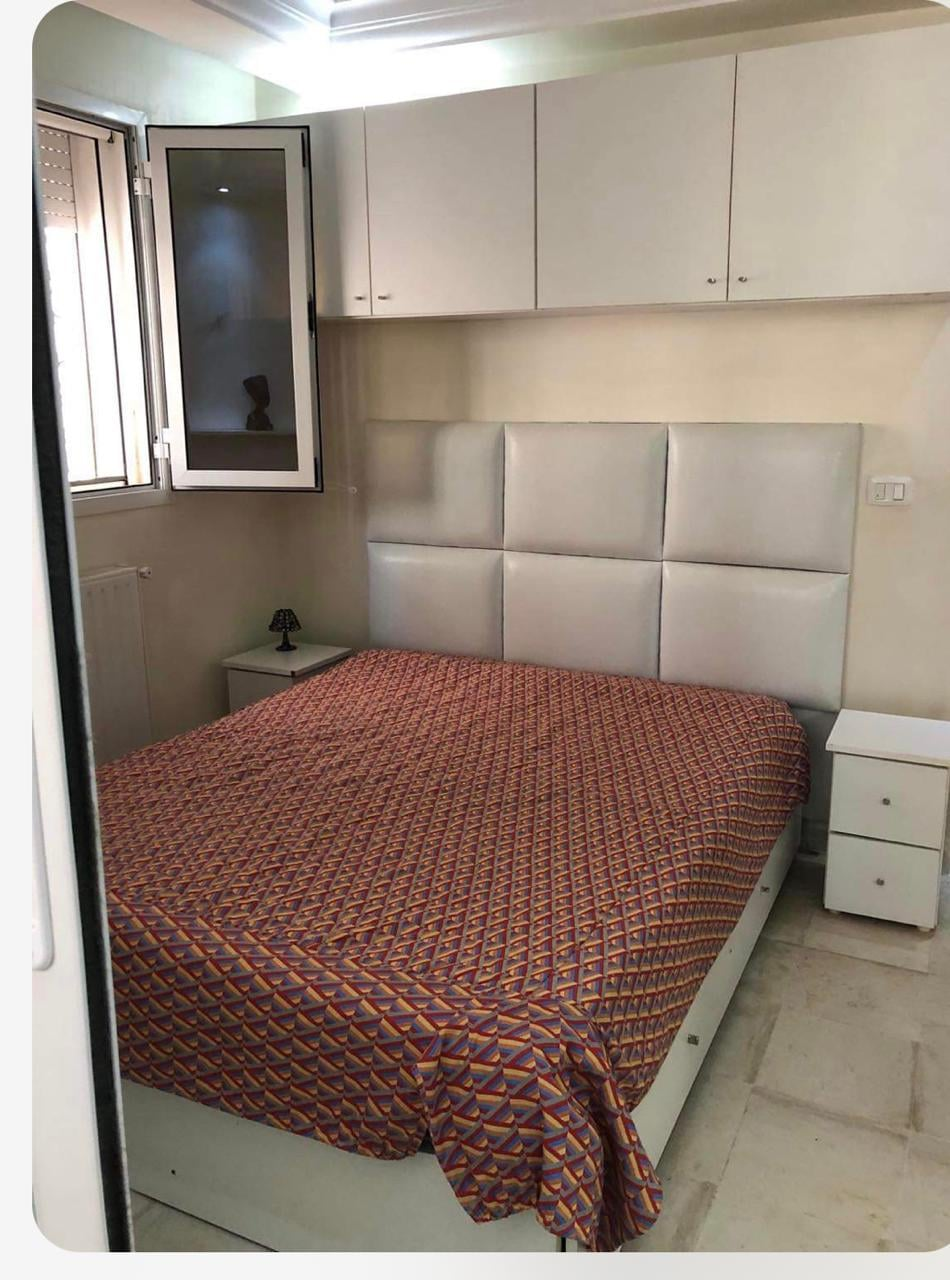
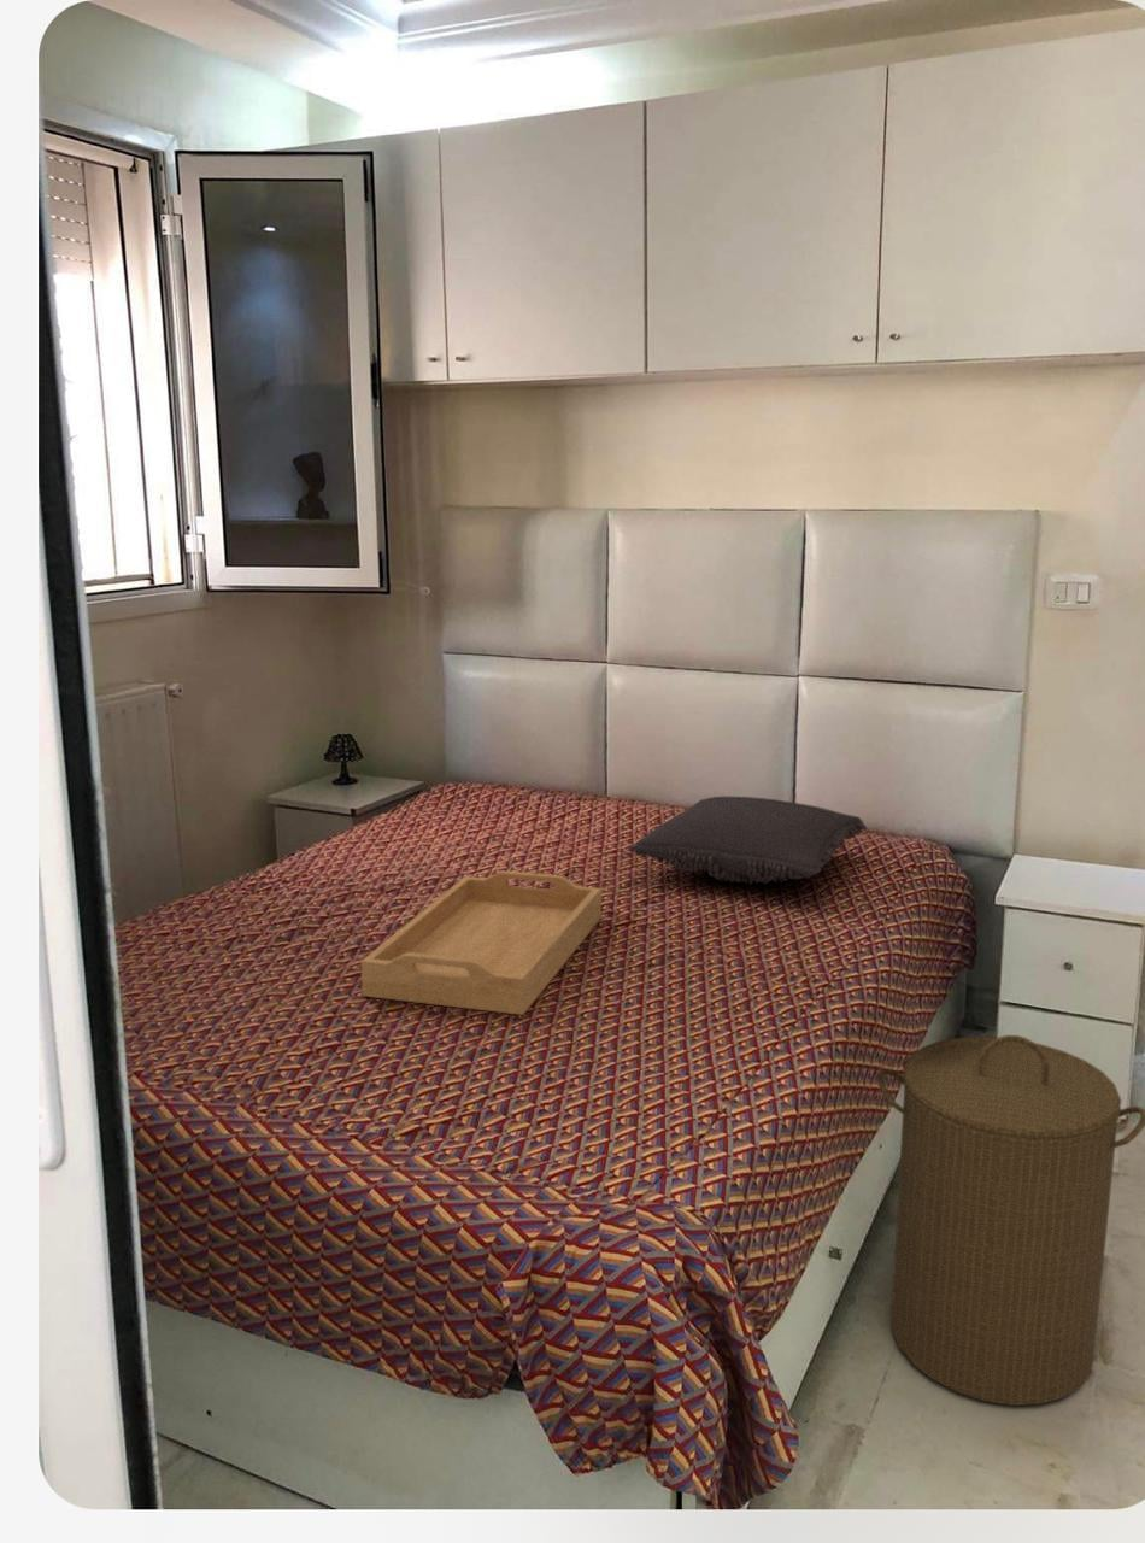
+ serving tray [359,869,603,1016]
+ pillow [627,796,868,886]
+ laundry hamper [877,1034,1145,1407]
